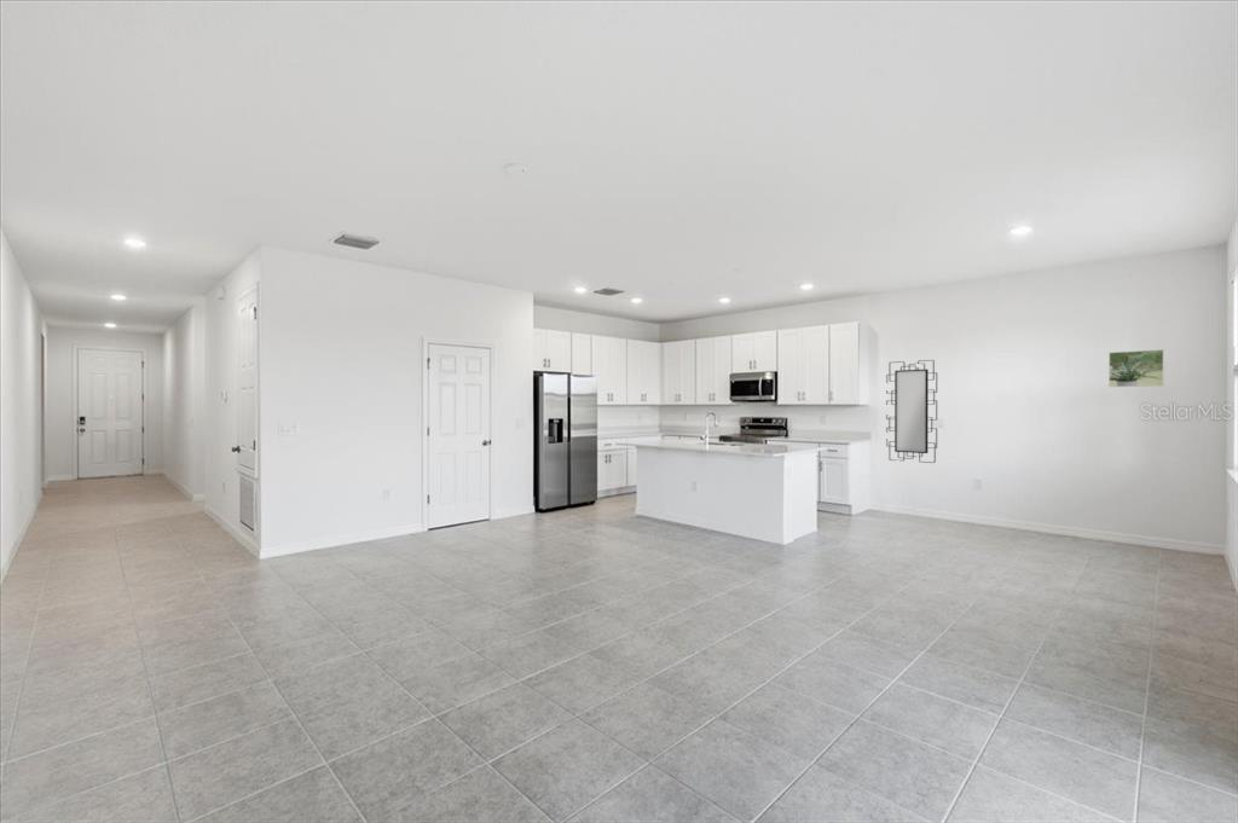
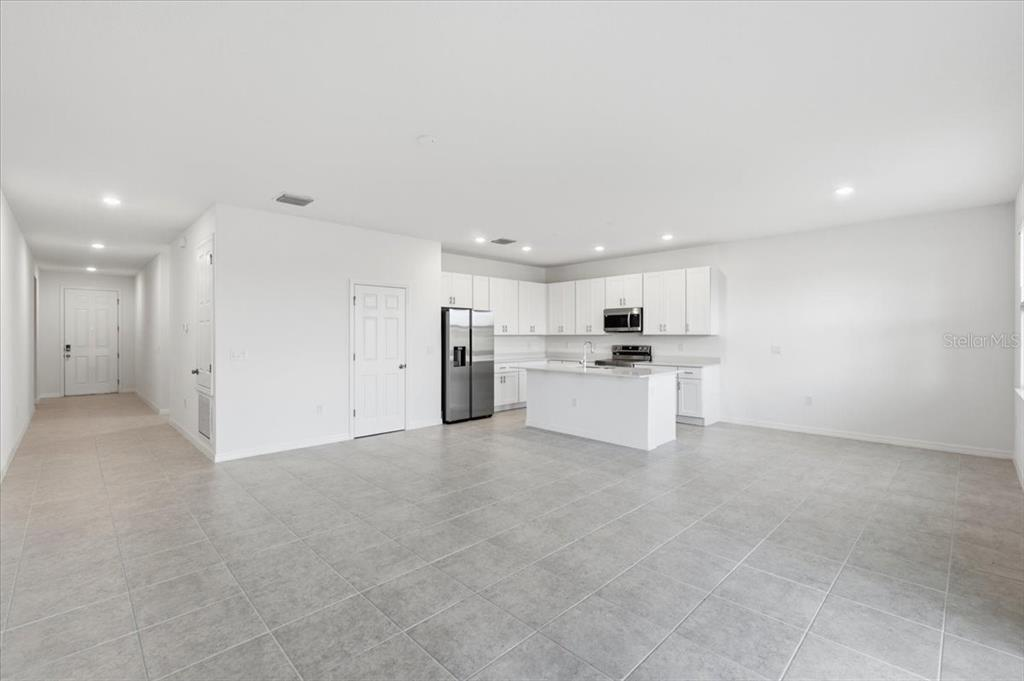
- mirror [885,359,938,464]
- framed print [1107,348,1164,388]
